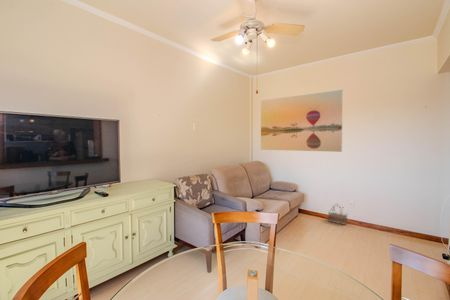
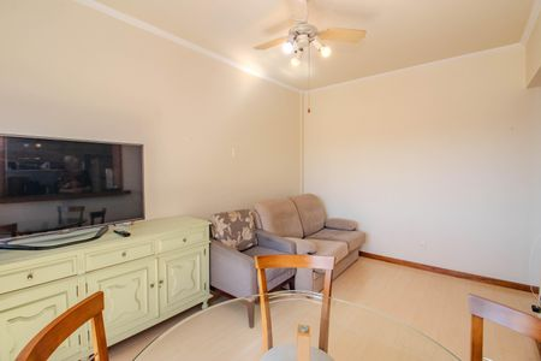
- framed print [260,88,344,153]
- basket [327,204,348,226]
